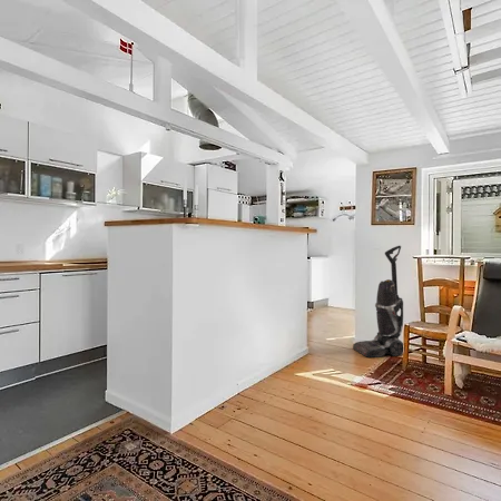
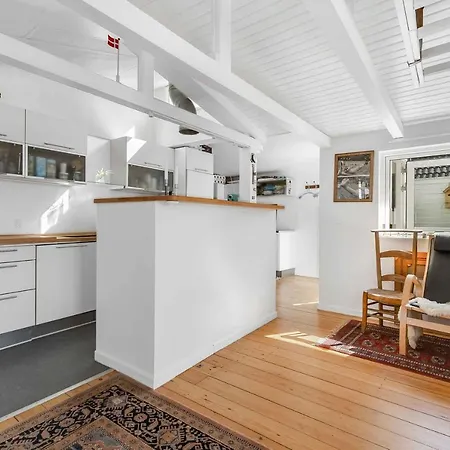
- vacuum cleaner [352,245,404,358]
